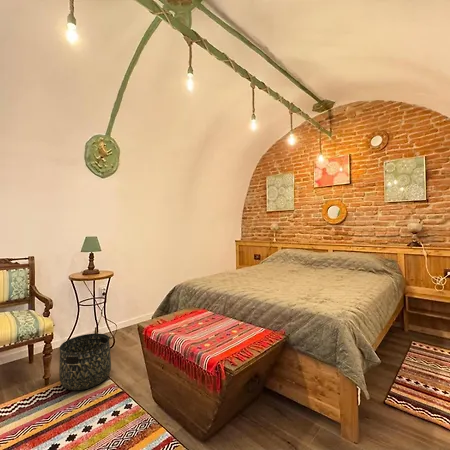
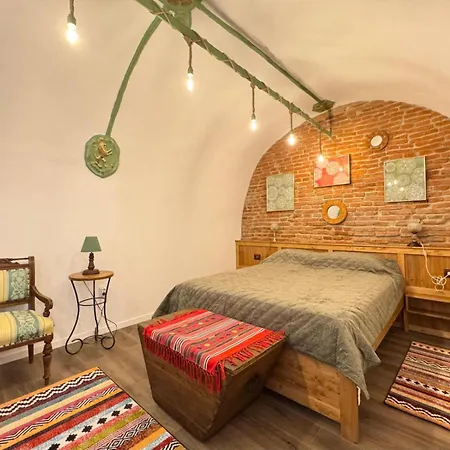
- basket [58,332,112,391]
